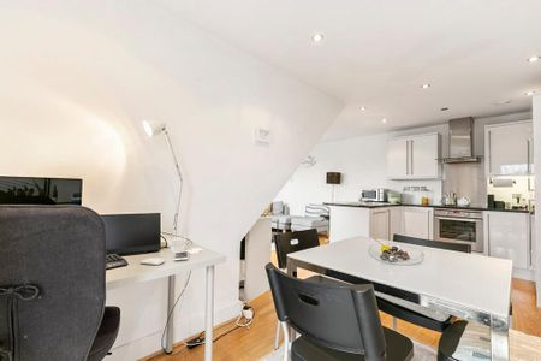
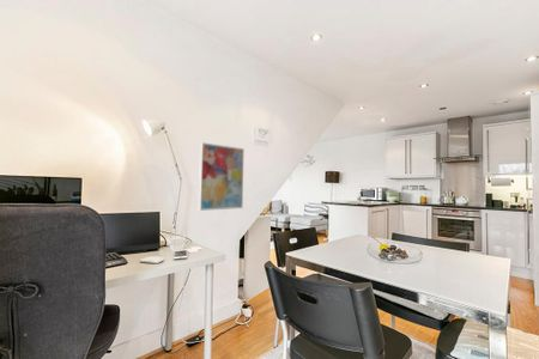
+ wall art [198,141,246,212]
